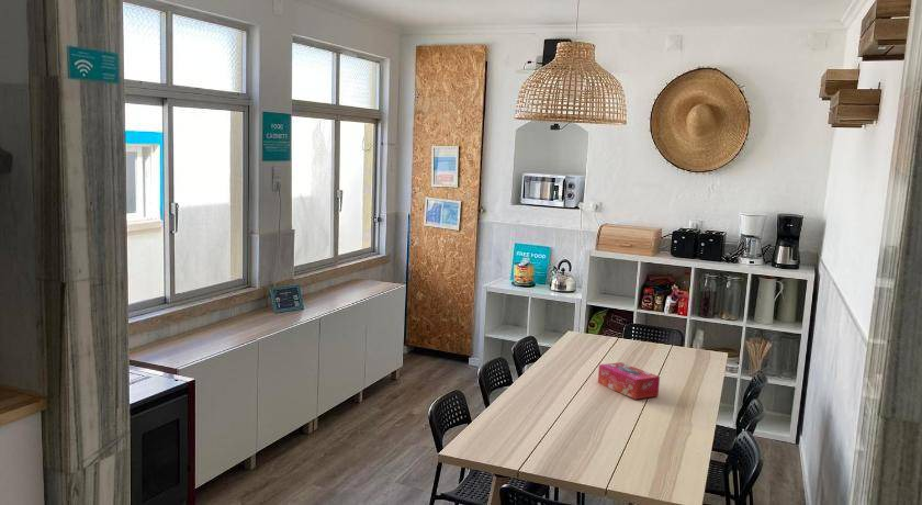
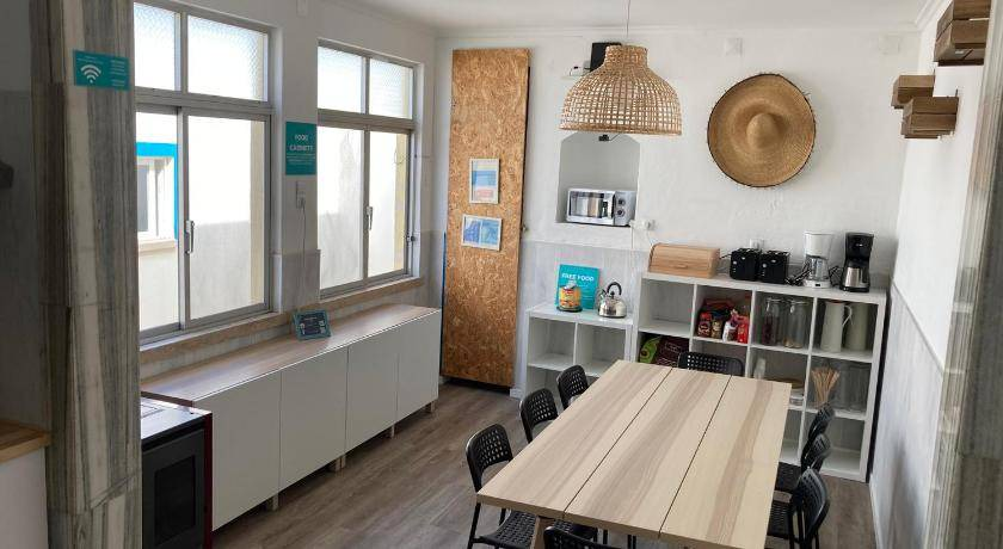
- tissue box [597,361,661,401]
